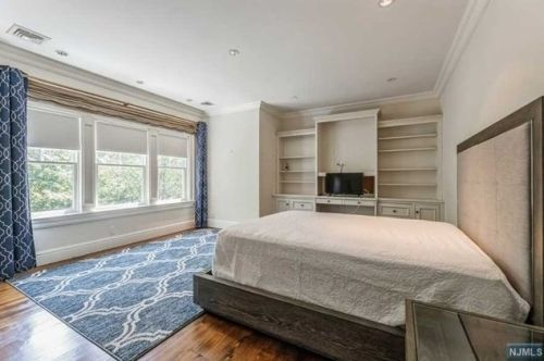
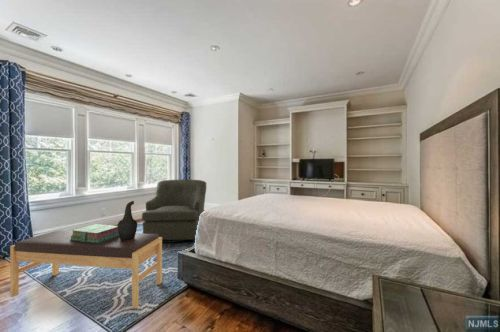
+ stack of books [70,223,119,243]
+ chair [141,179,207,243]
+ bench [9,229,163,309]
+ decorative vase [117,200,138,241]
